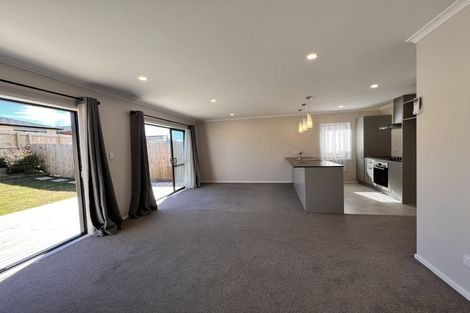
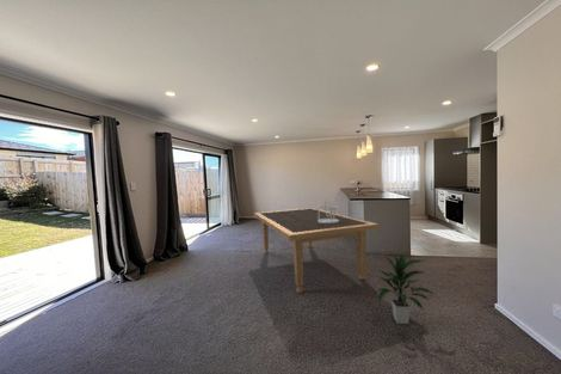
+ indoor plant [375,252,436,325]
+ dining table [253,207,380,294]
+ decorative globe [316,198,339,223]
